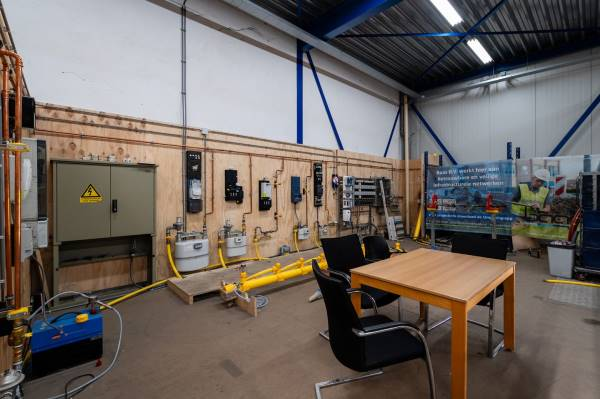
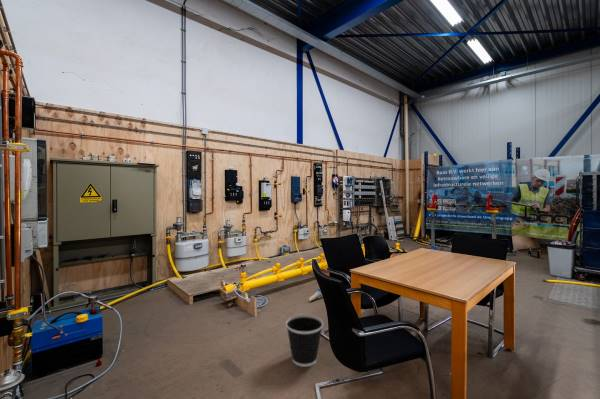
+ wastebasket [285,314,324,368]
